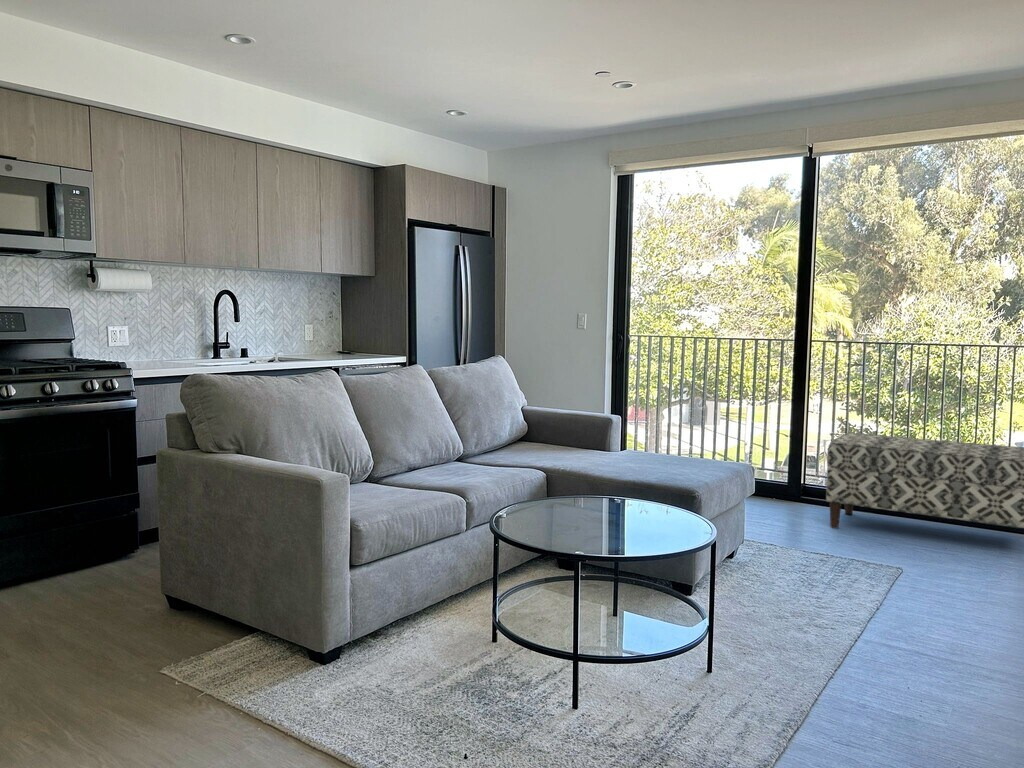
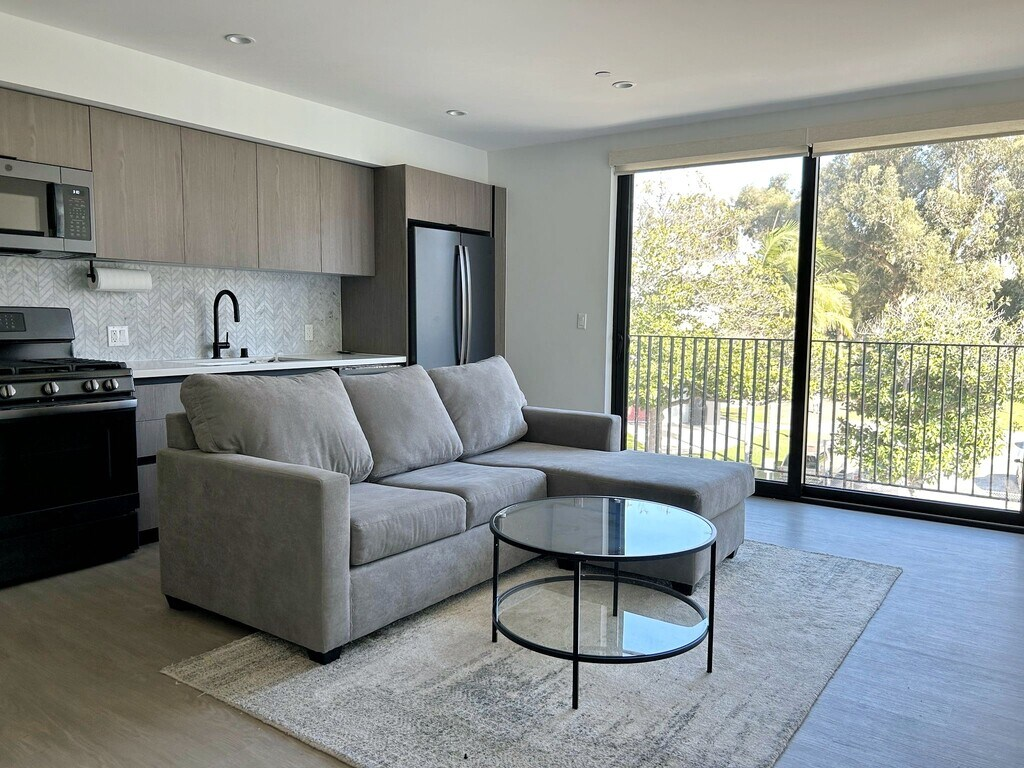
- bench [825,432,1024,529]
